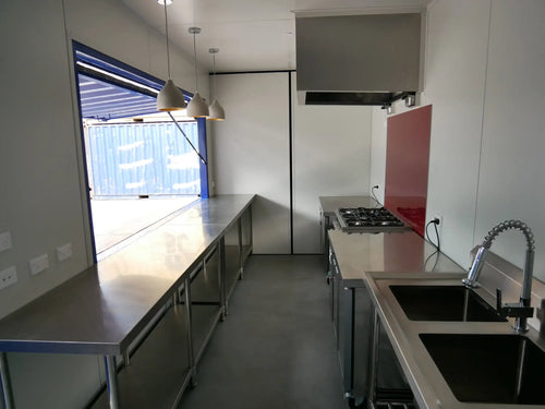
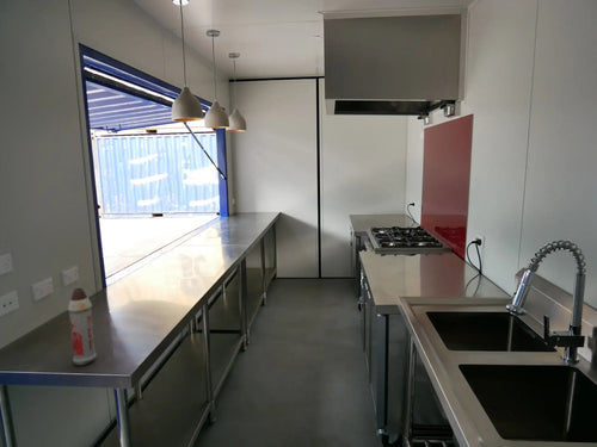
+ spray bottle [67,287,98,366]
